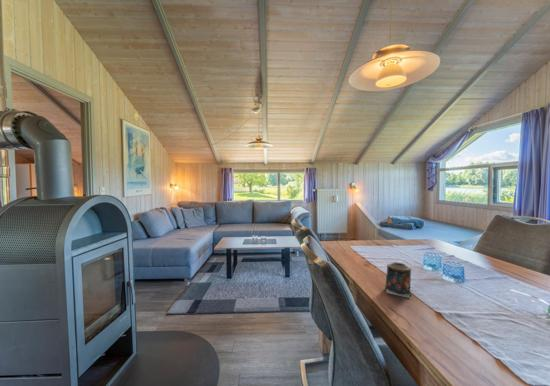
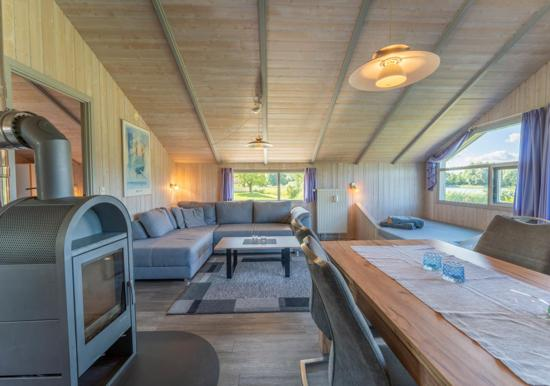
- candle [384,261,413,299]
